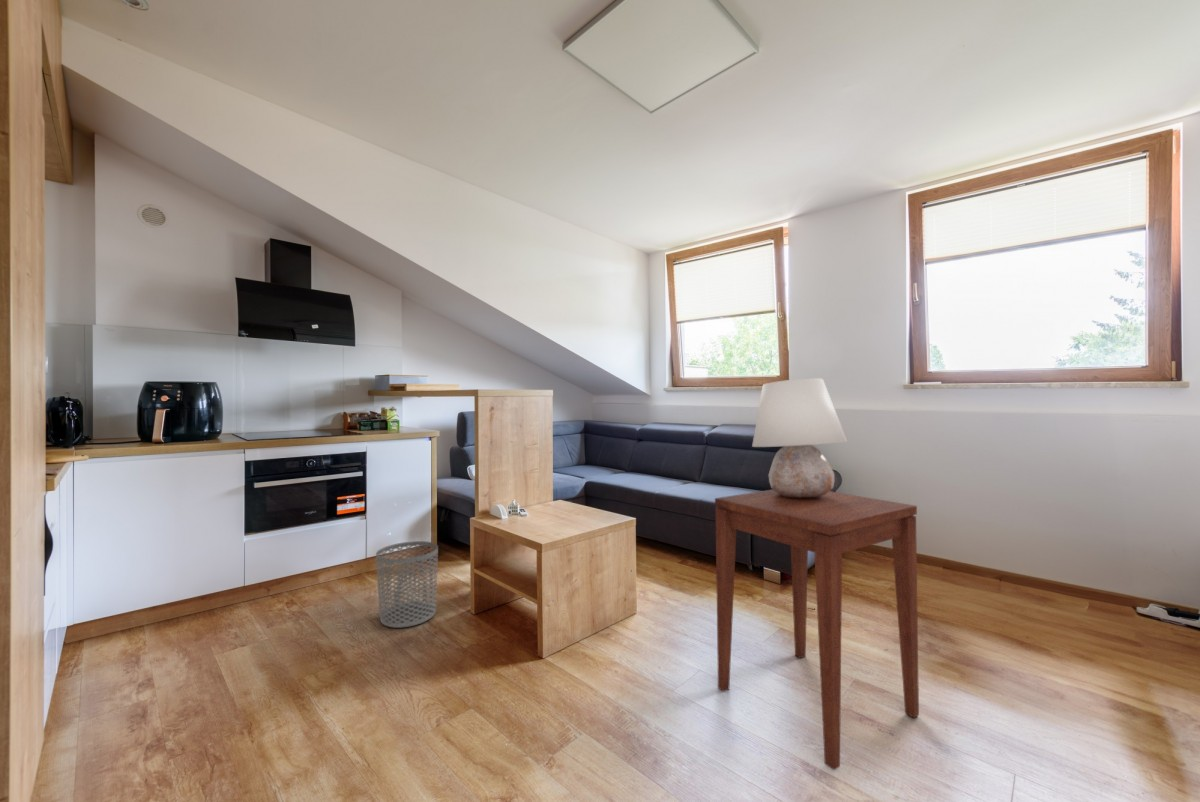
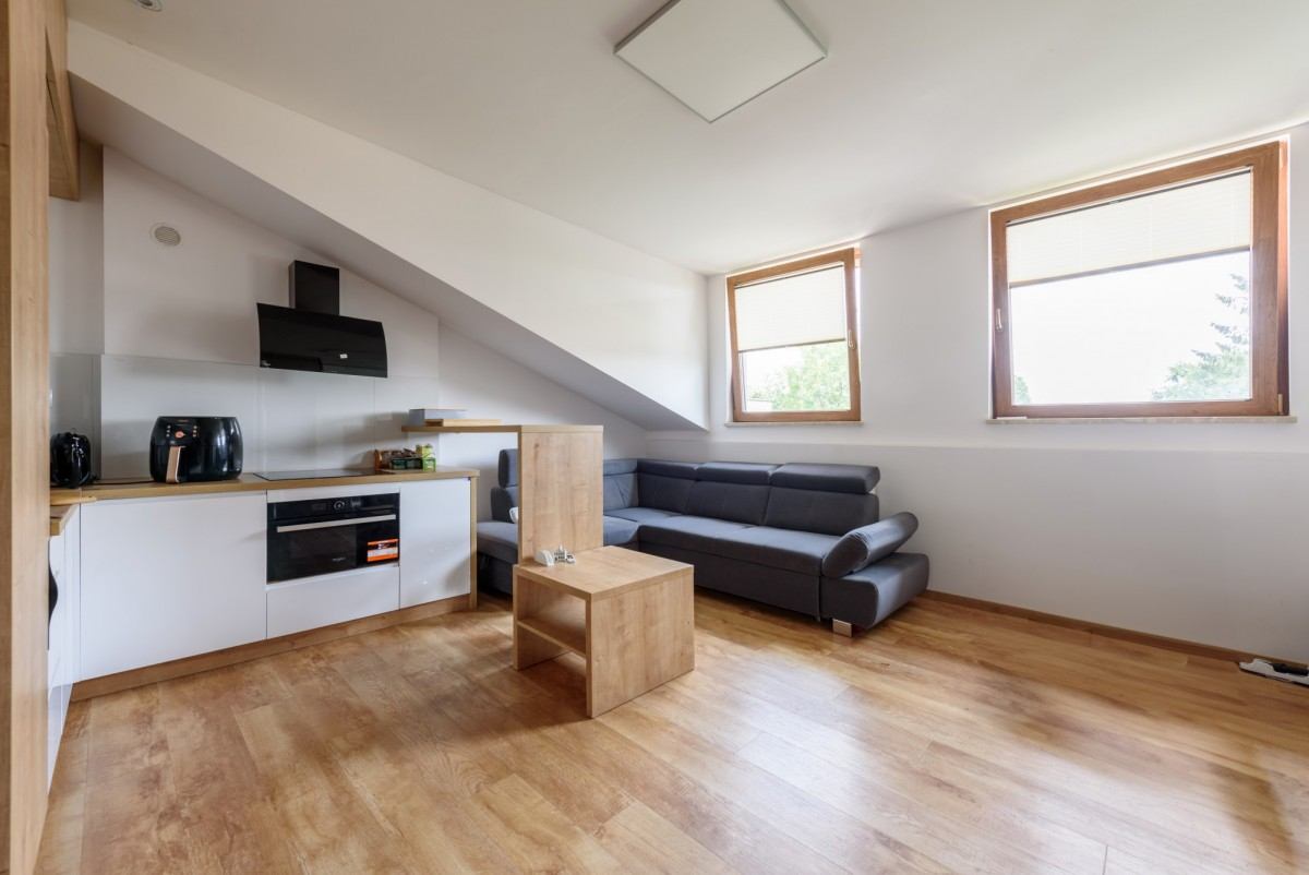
- table lamp [751,377,848,497]
- side table [714,489,920,771]
- waste bin [375,540,439,629]
